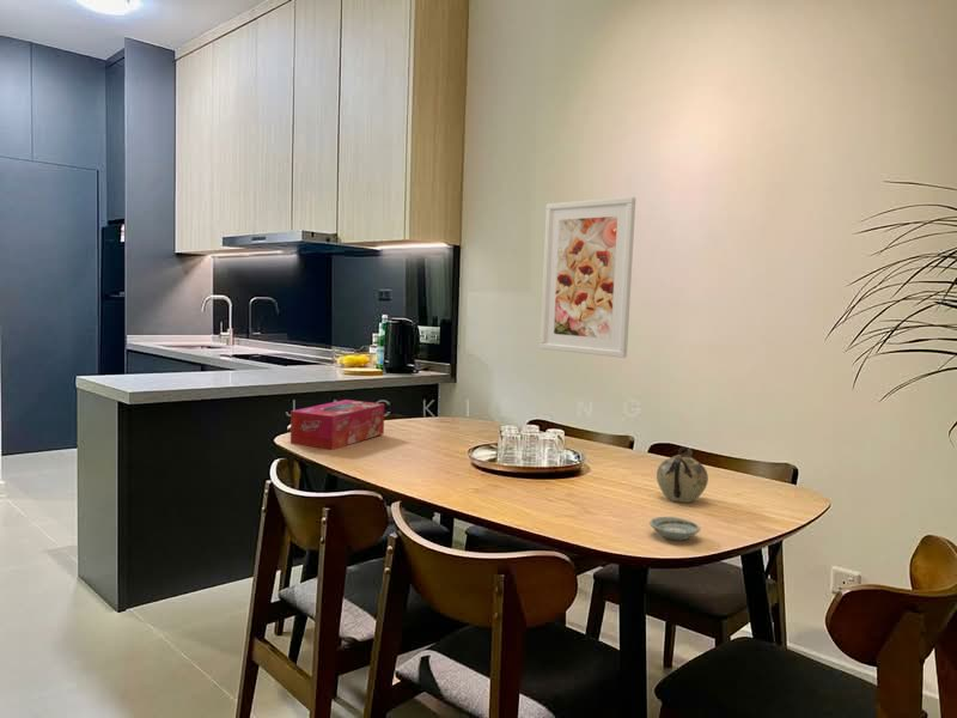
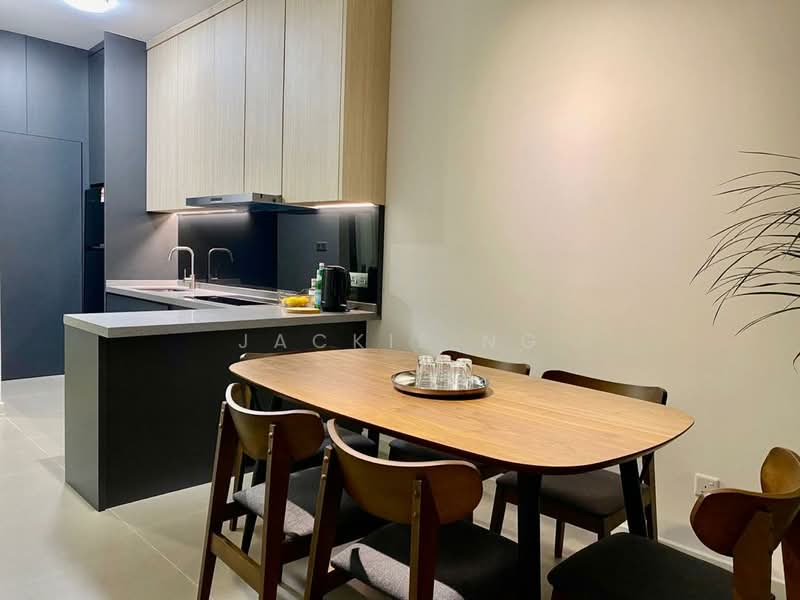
- teapot [656,446,709,504]
- saucer [648,516,701,541]
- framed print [540,196,636,359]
- tissue box [289,398,385,451]
